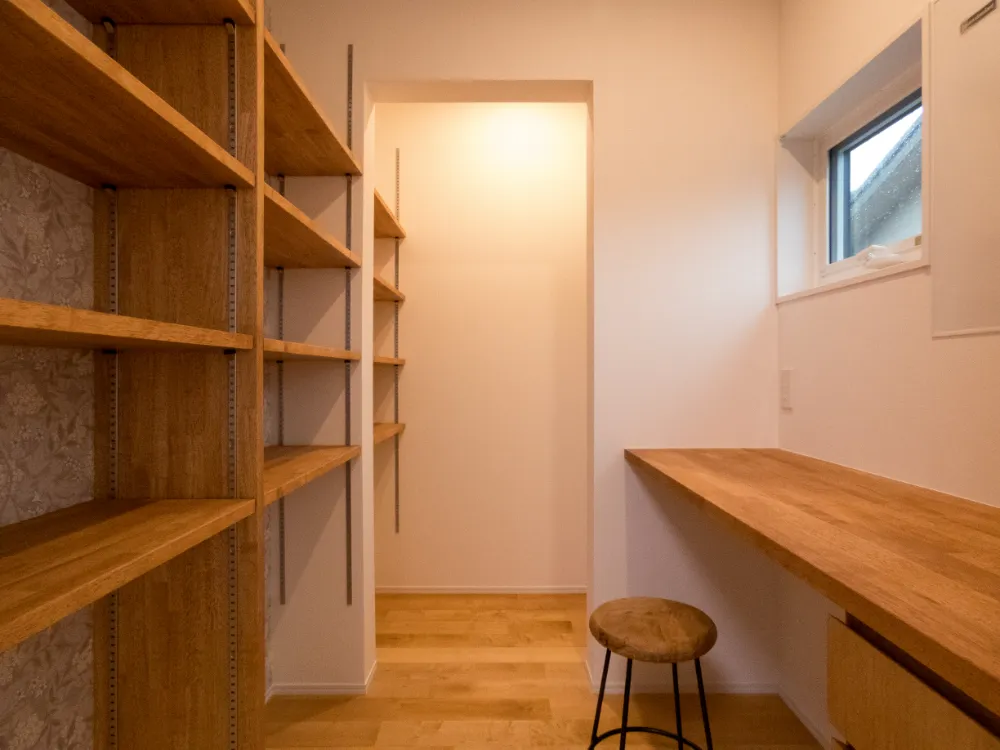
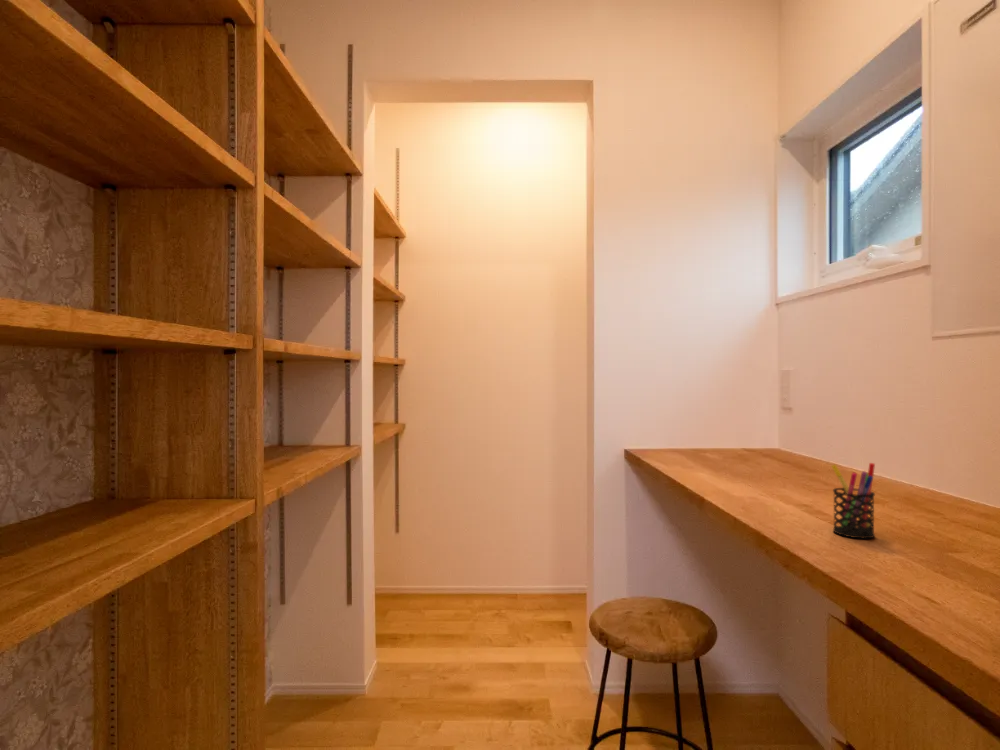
+ pen holder [830,462,876,539]
